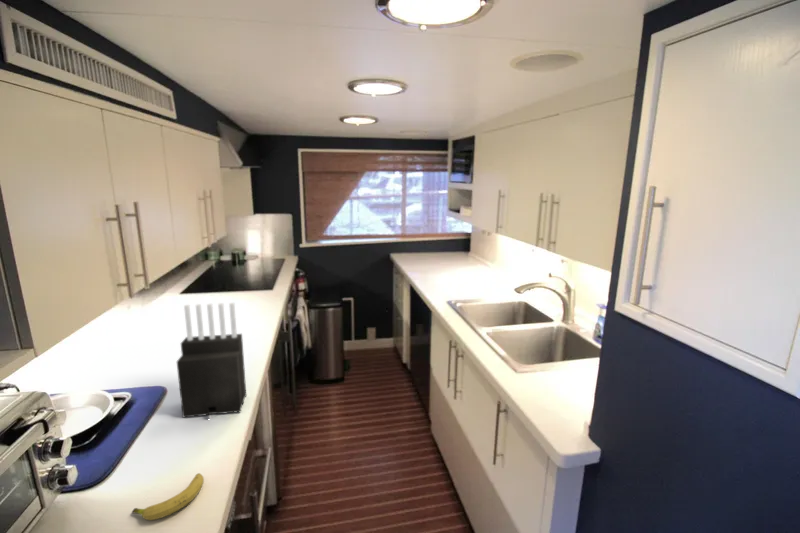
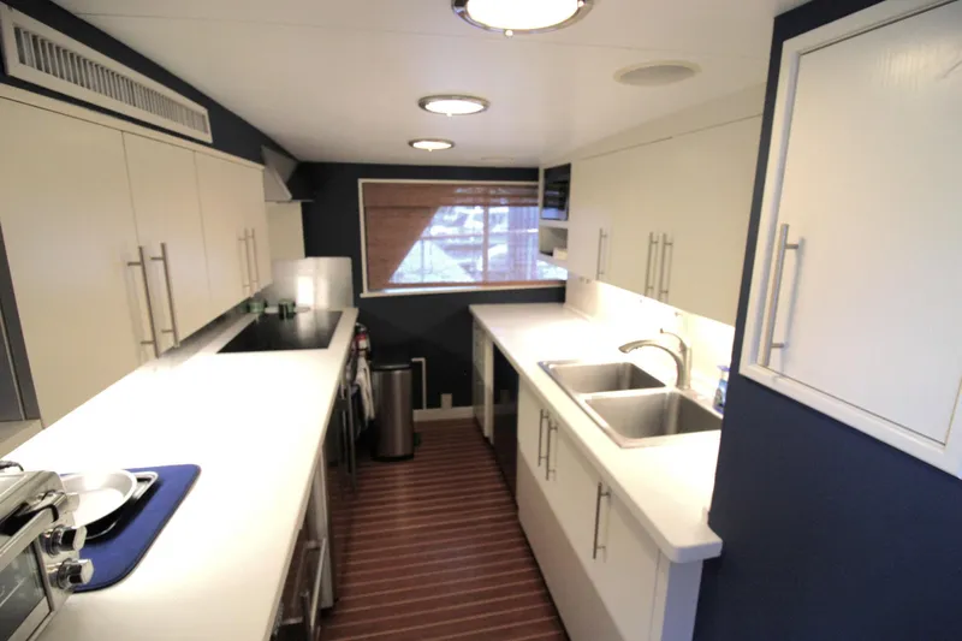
- knife block [176,302,247,419]
- fruit [131,472,205,521]
